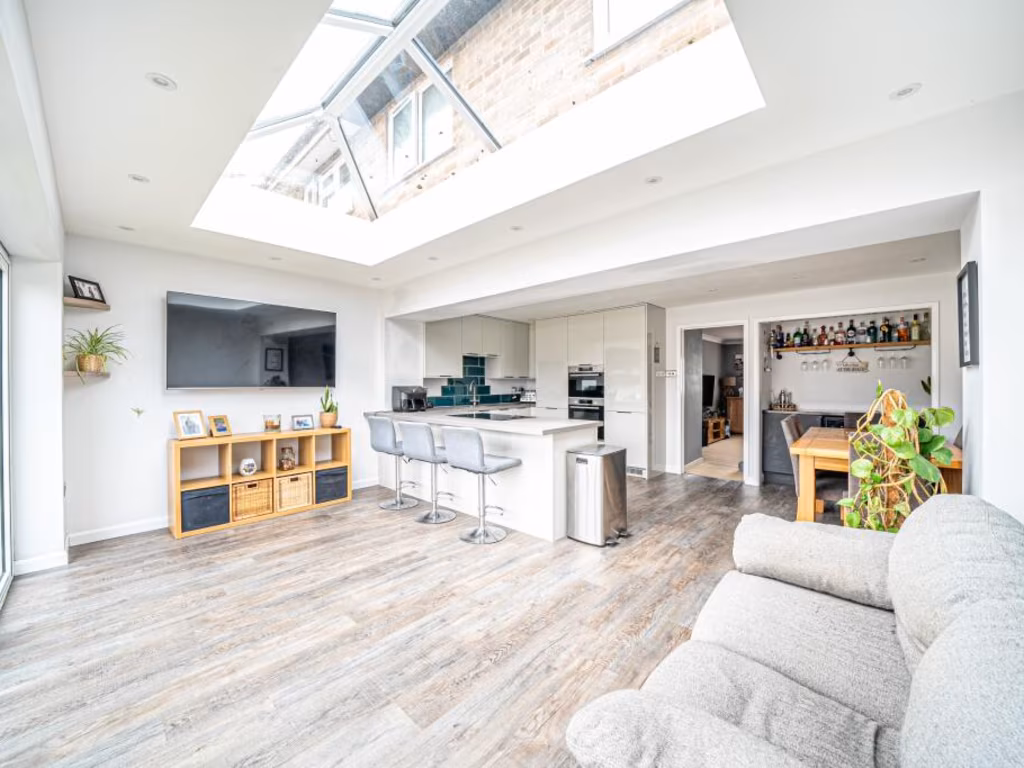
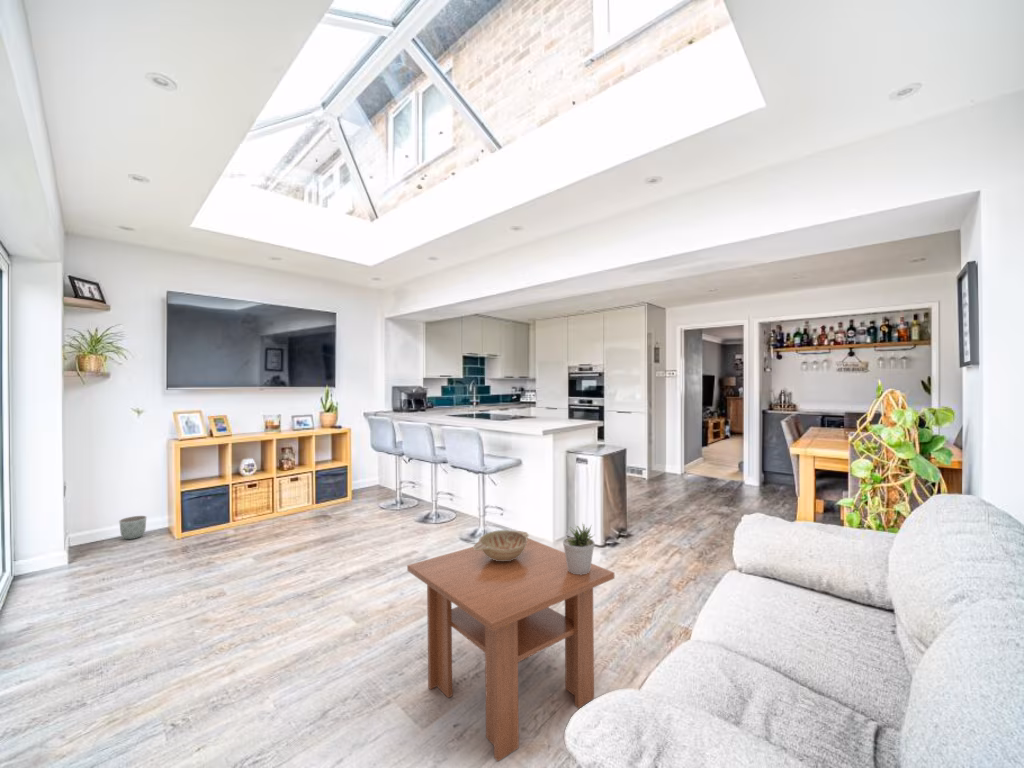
+ potted plant [562,521,596,575]
+ coffee table [406,537,616,762]
+ decorative bowl [473,529,530,561]
+ planter [118,515,147,540]
